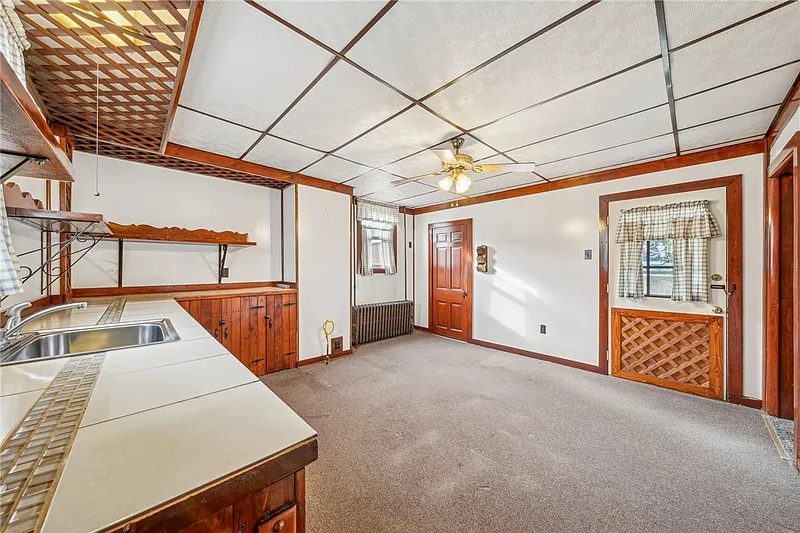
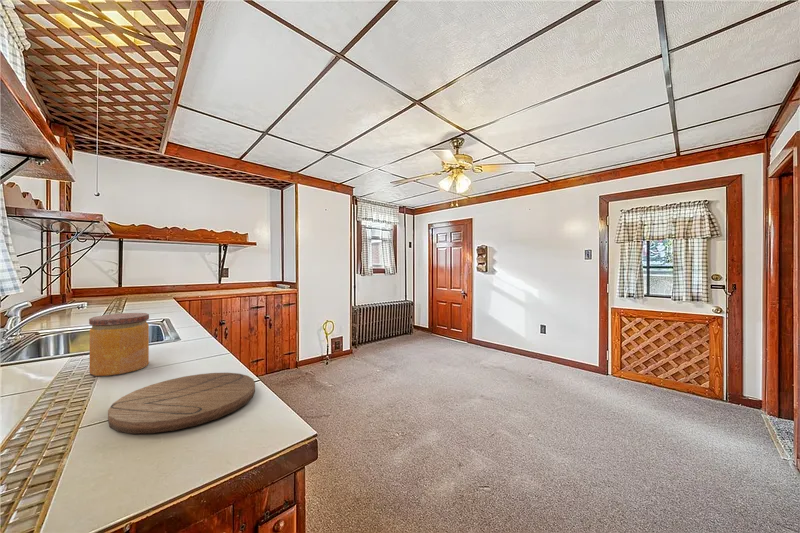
+ jar [88,312,150,377]
+ cutting board [107,372,256,435]
